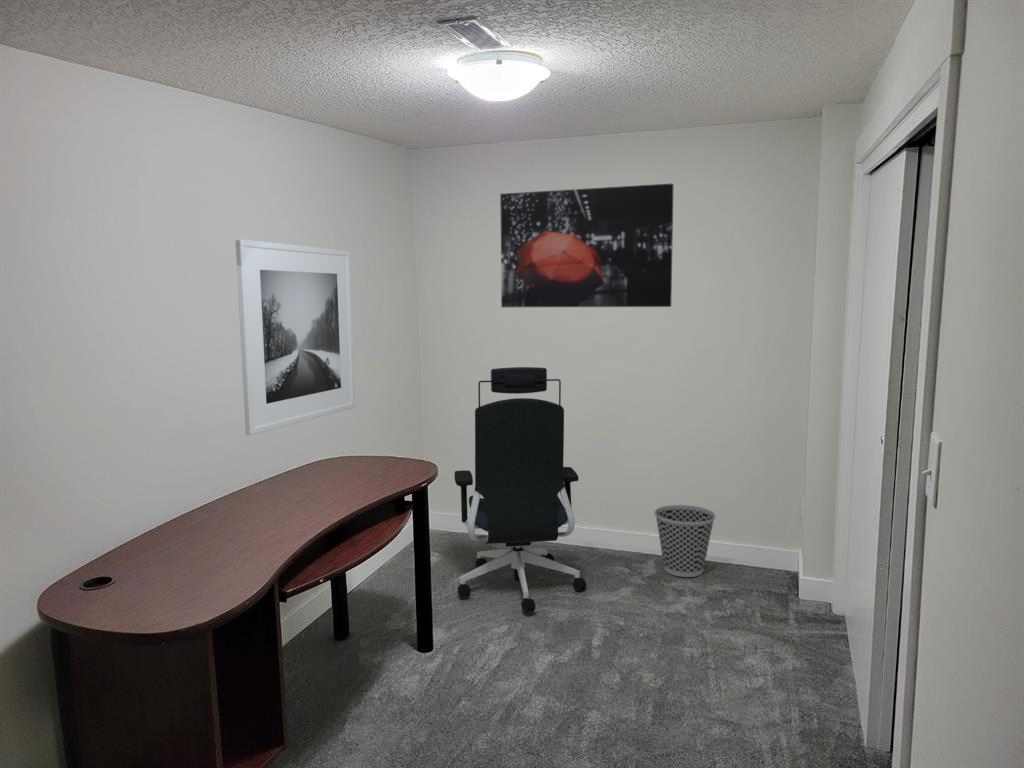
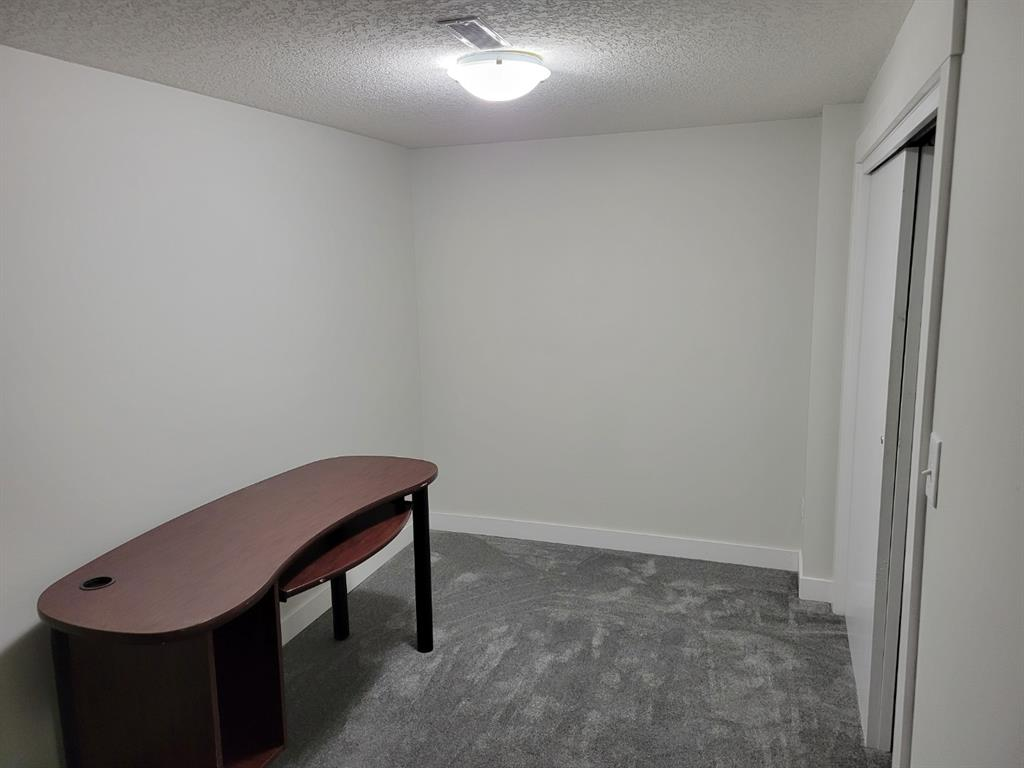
- wastebasket [654,504,716,578]
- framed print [235,238,356,436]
- wall art [499,183,675,308]
- office chair [454,366,587,614]
